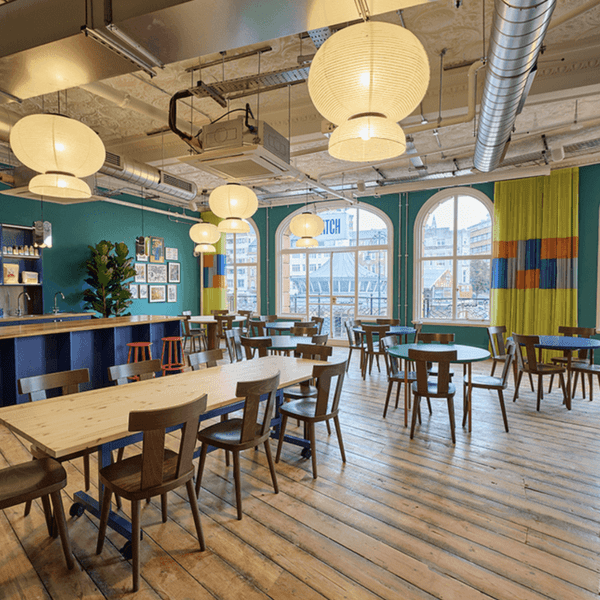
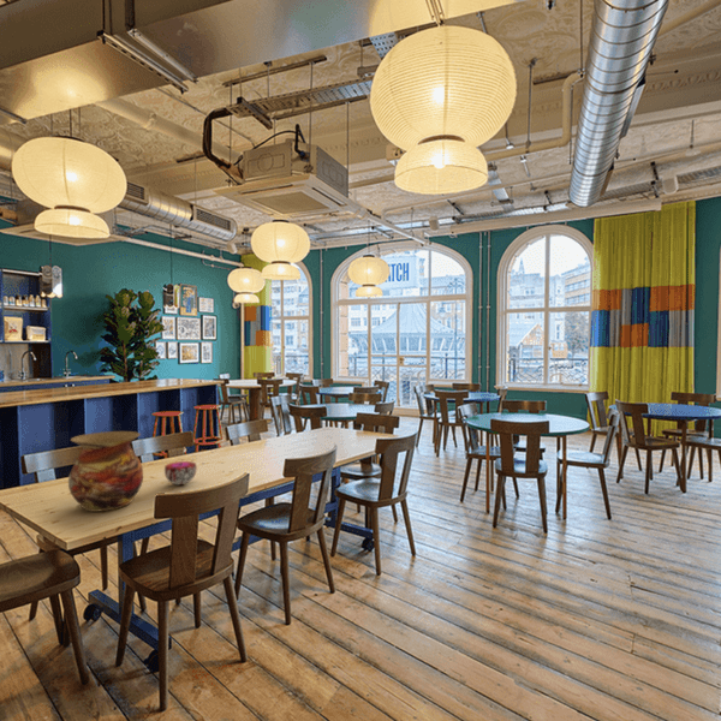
+ vase [67,430,144,513]
+ decorative bowl [163,460,198,485]
